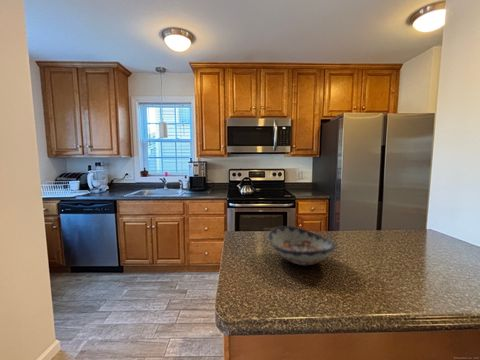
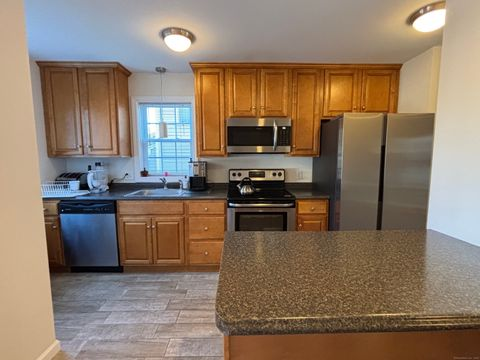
- decorative bowl [267,225,337,266]
